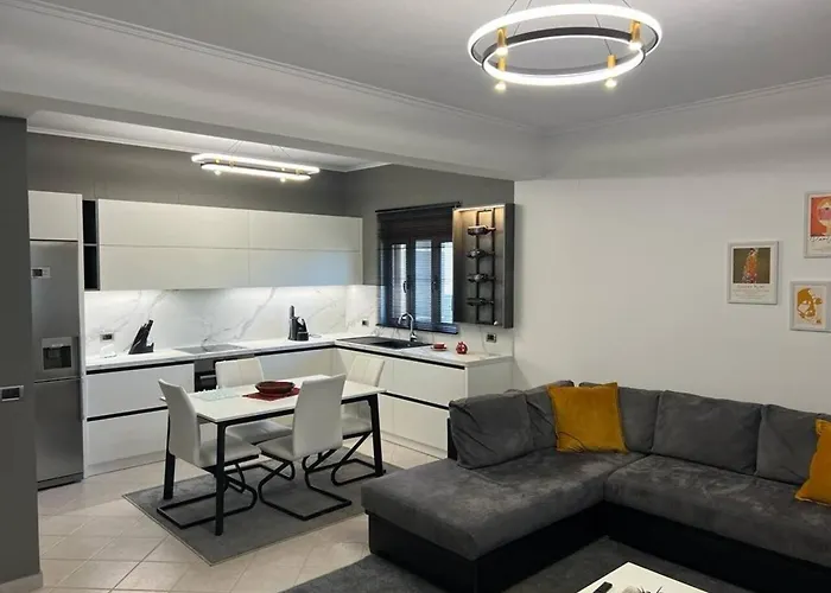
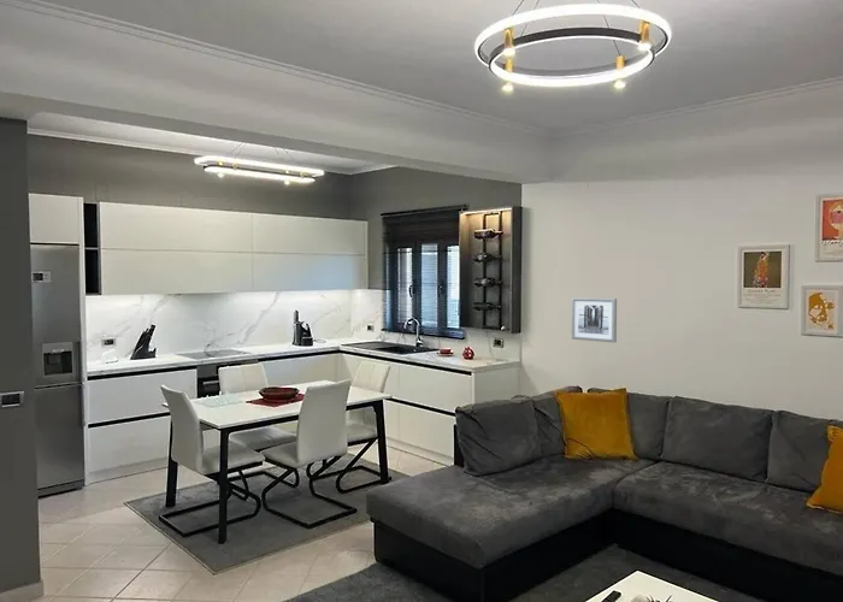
+ wall art [571,296,618,343]
